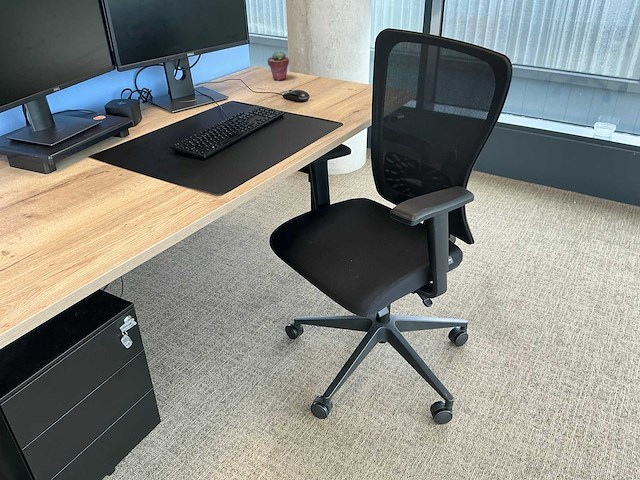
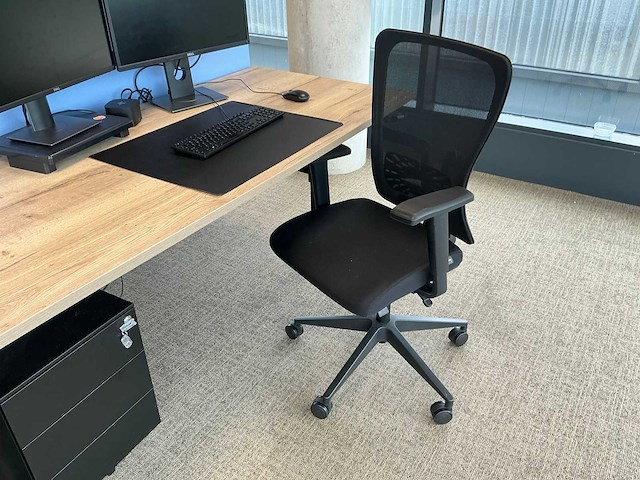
- potted succulent [267,49,290,81]
